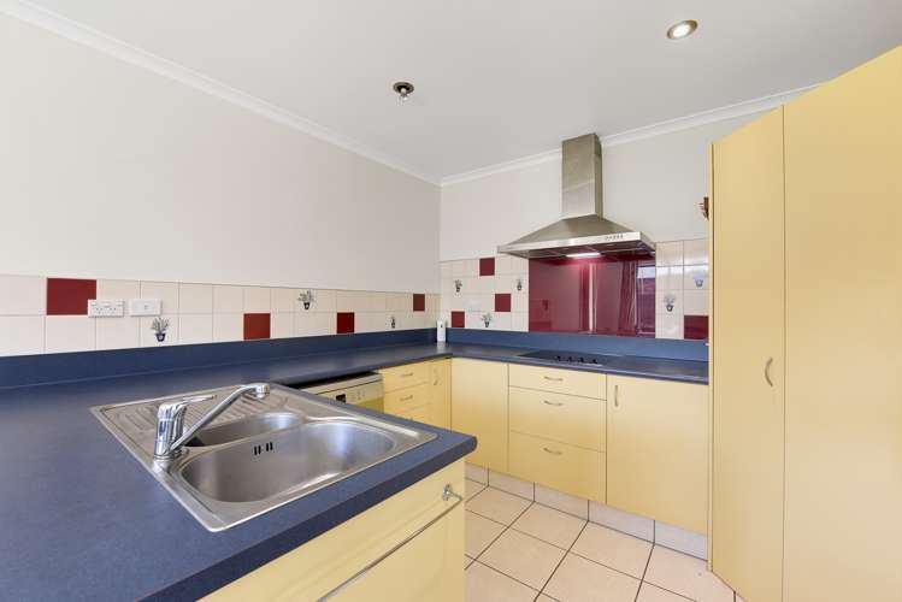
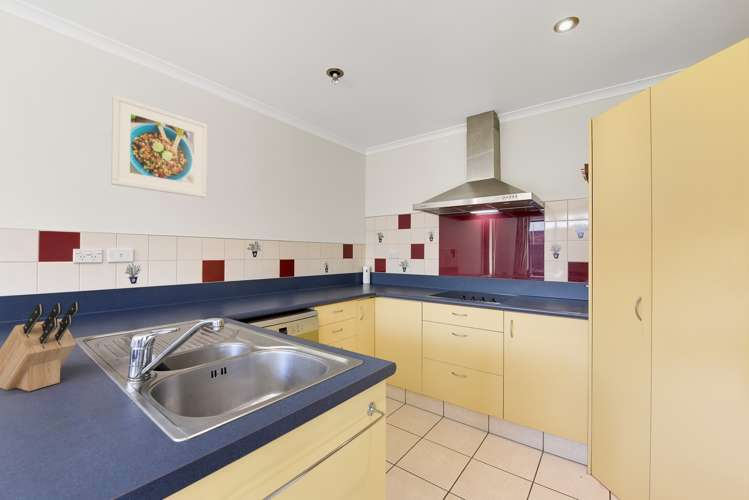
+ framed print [110,94,208,199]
+ knife block [0,301,80,392]
